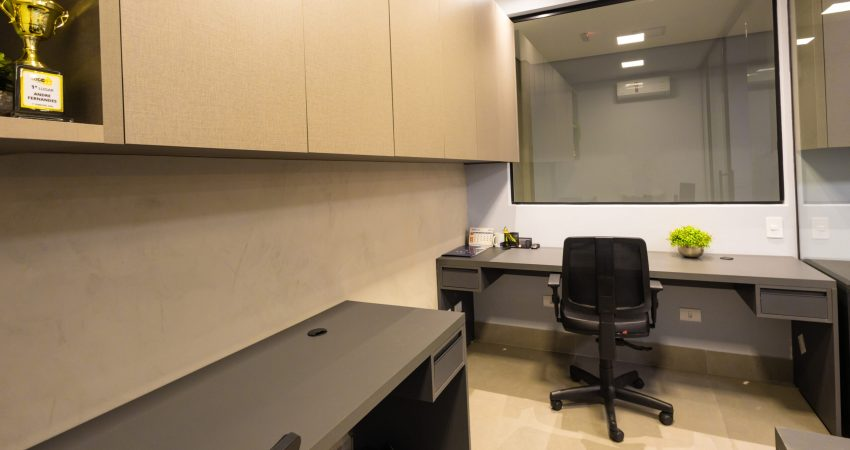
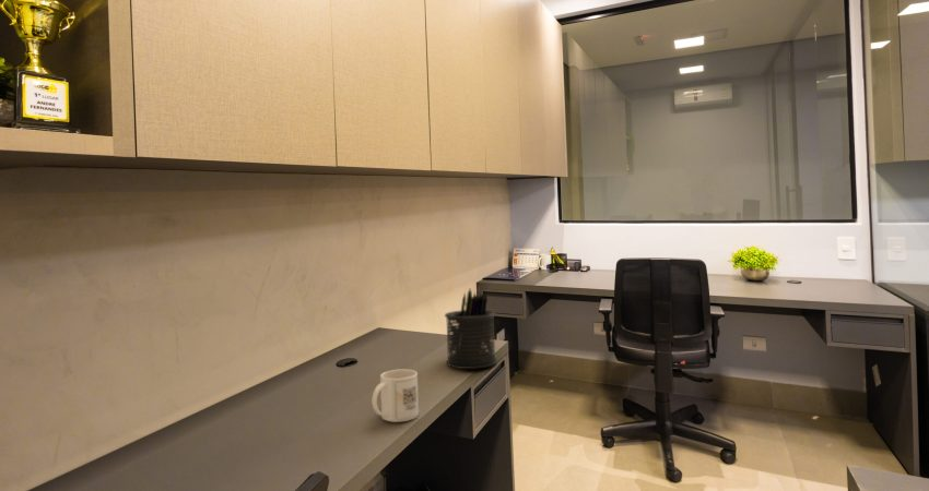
+ pen holder [444,288,498,370]
+ mug [371,369,420,423]
